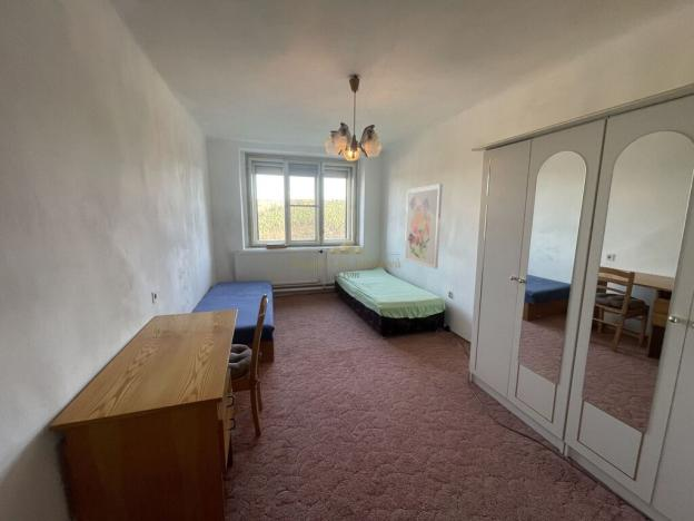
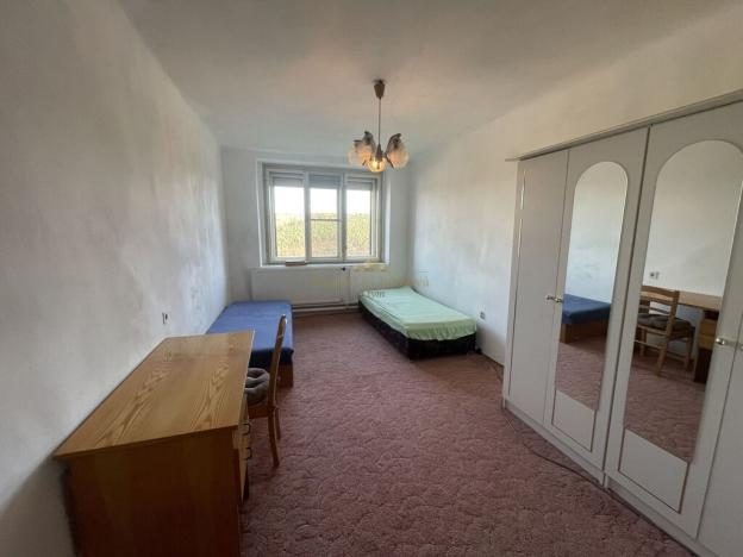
- wall art [404,183,444,269]
